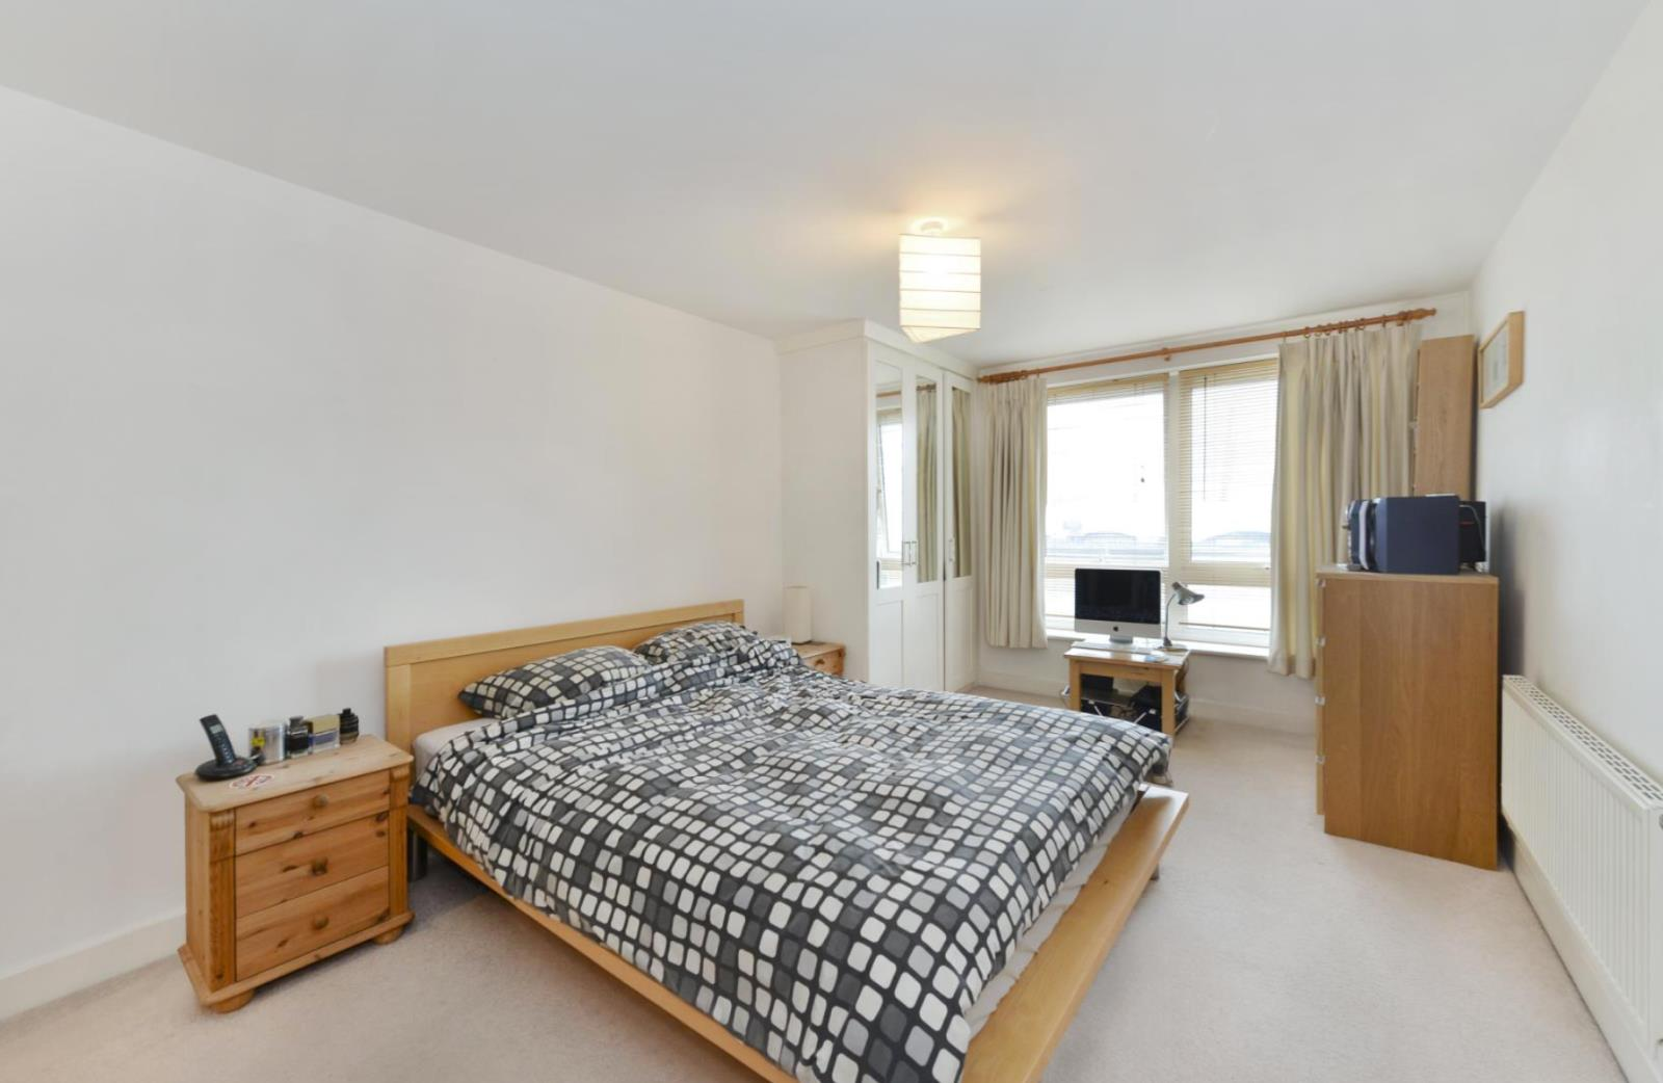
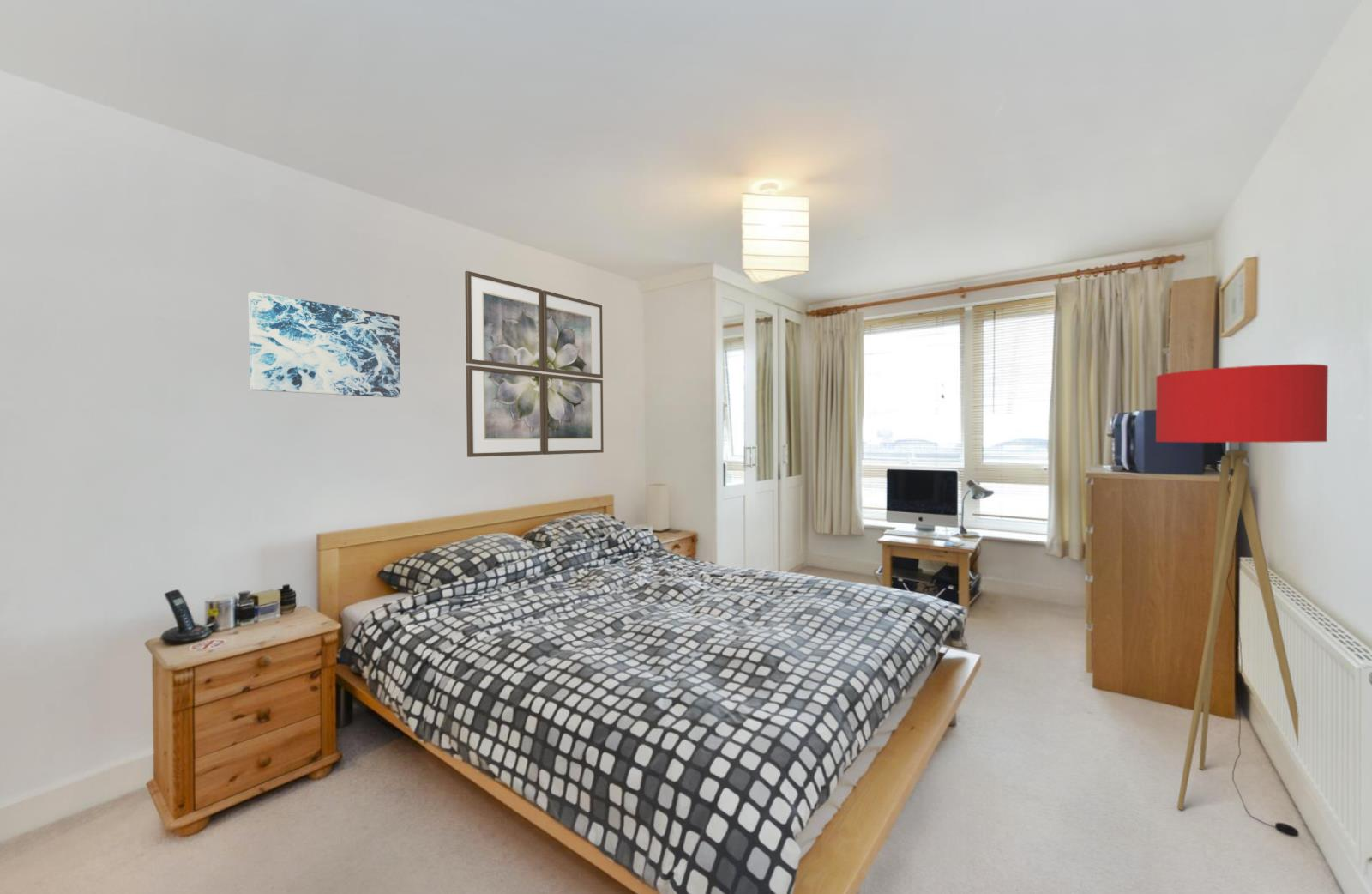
+ wall art [464,270,605,458]
+ floor lamp [1155,363,1329,837]
+ wall art [248,291,401,398]
